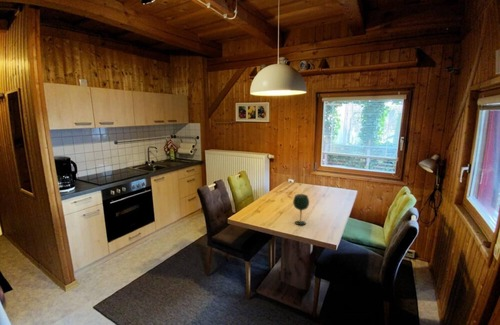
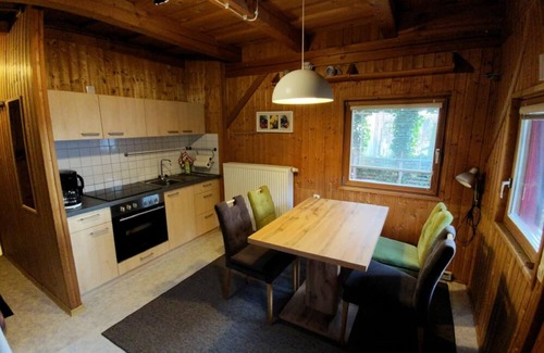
- wine glass [292,193,310,226]
